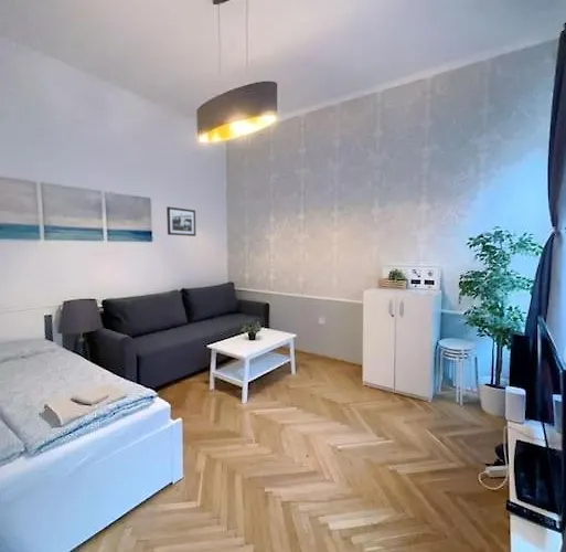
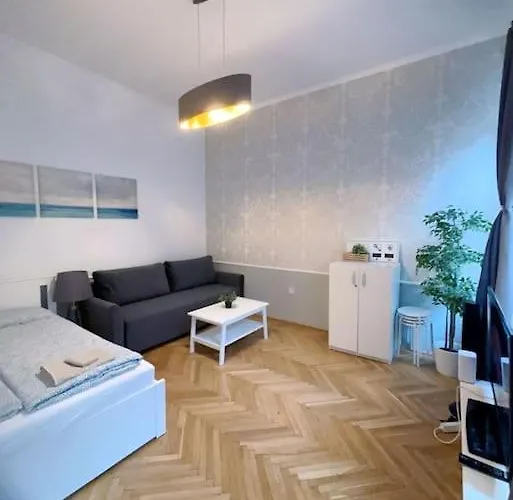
- picture frame [165,205,197,237]
